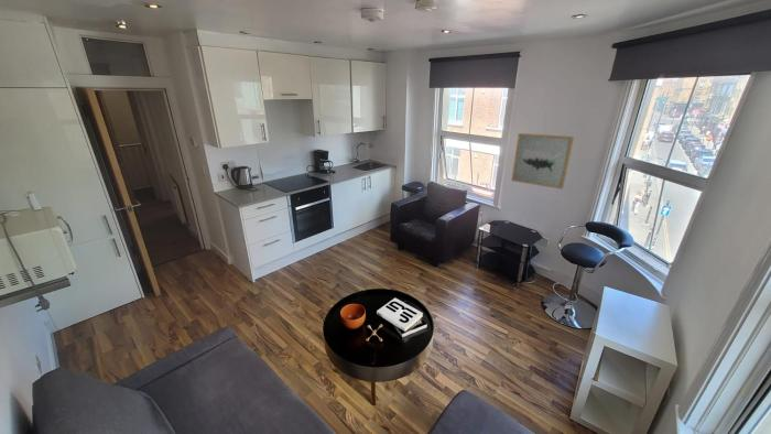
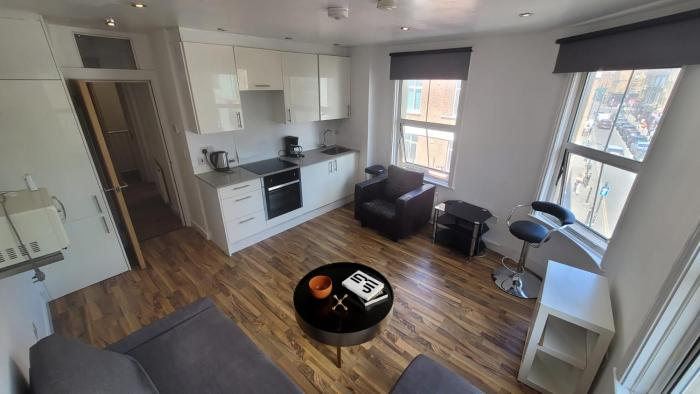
- wall art [510,132,575,191]
